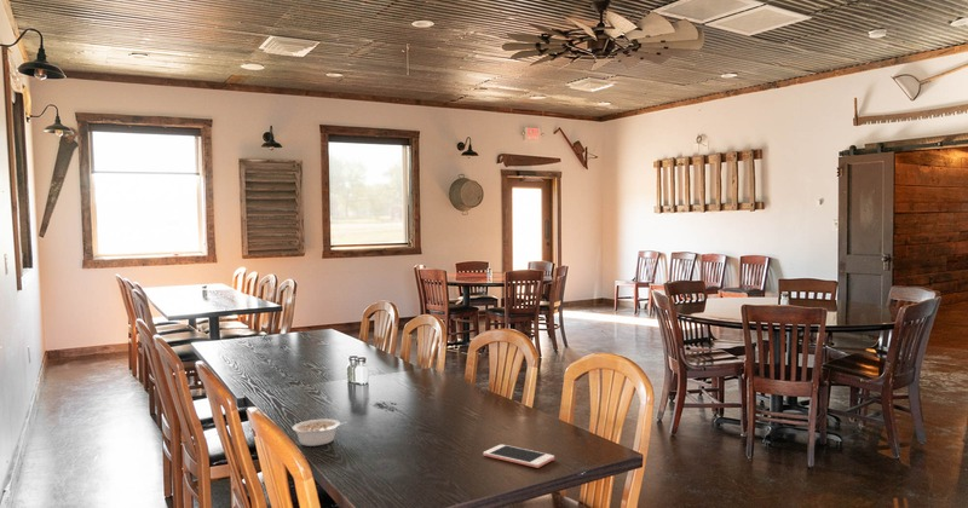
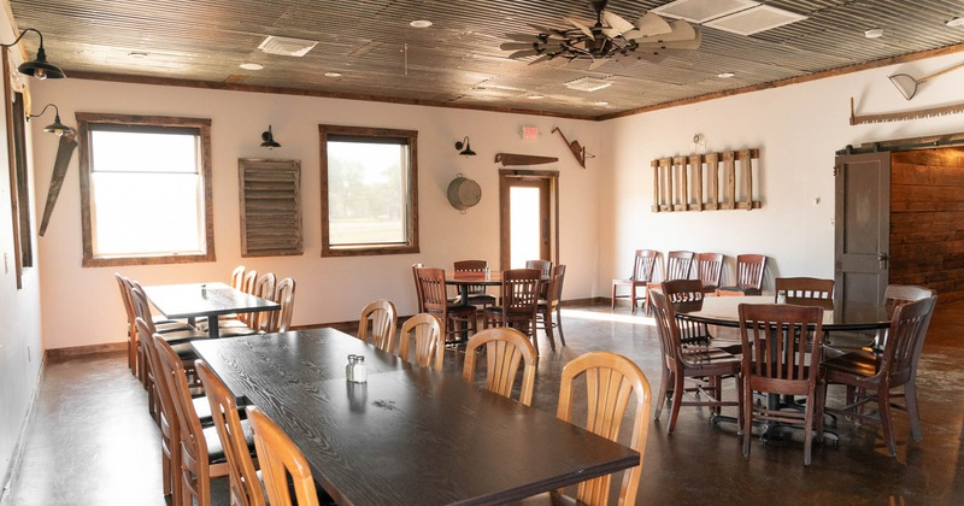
- legume [292,418,350,448]
- cell phone [482,443,555,469]
